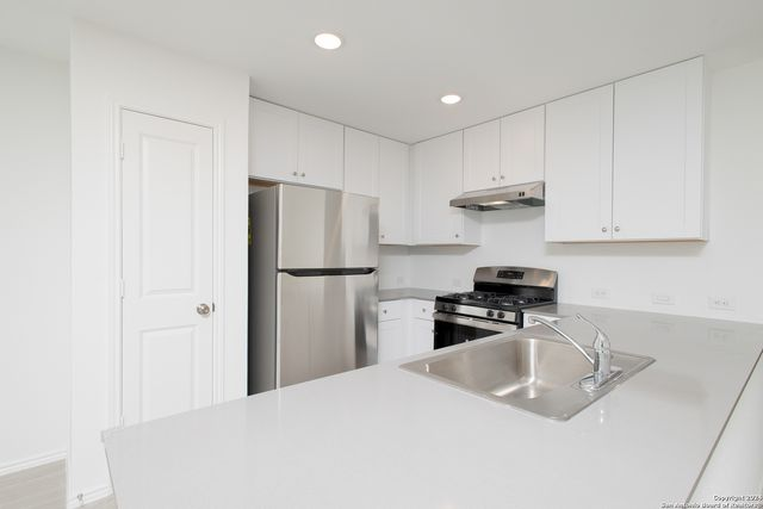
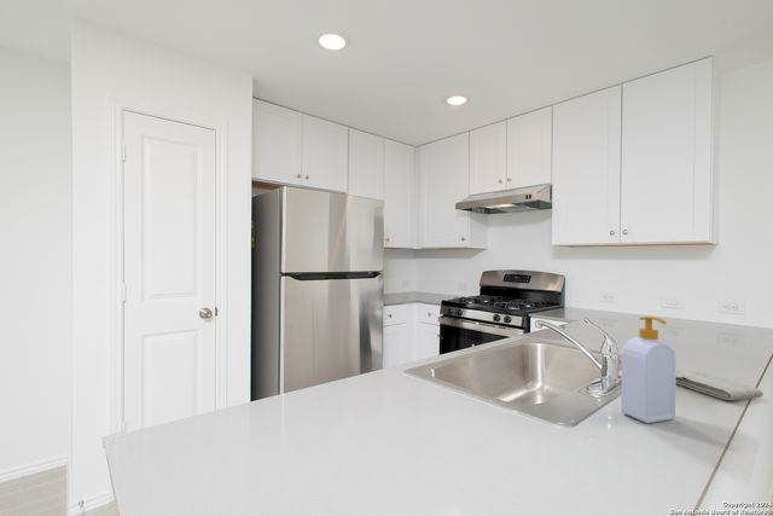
+ soap bottle [620,315,678,424]
+ washcloth [675,370,765,401]
